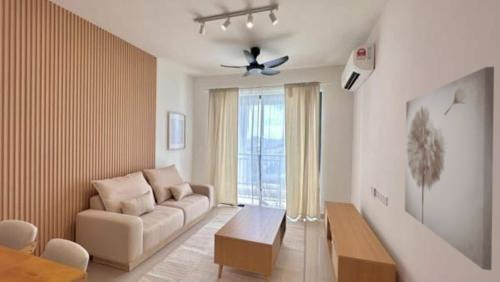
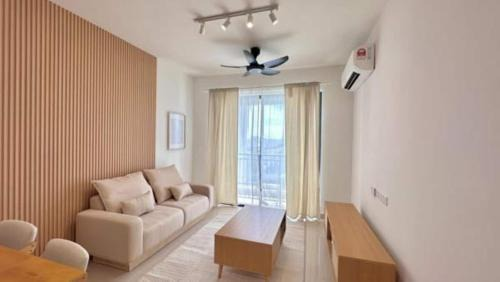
- wall art [404,66,495,271]
